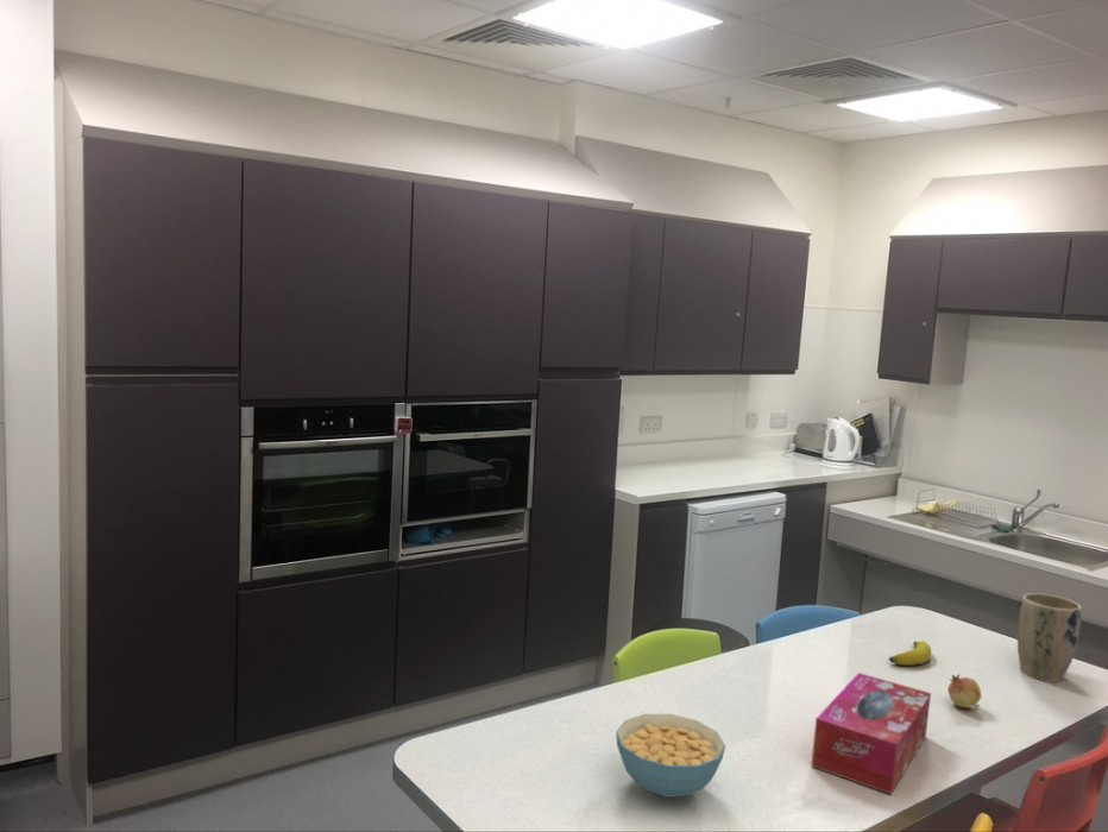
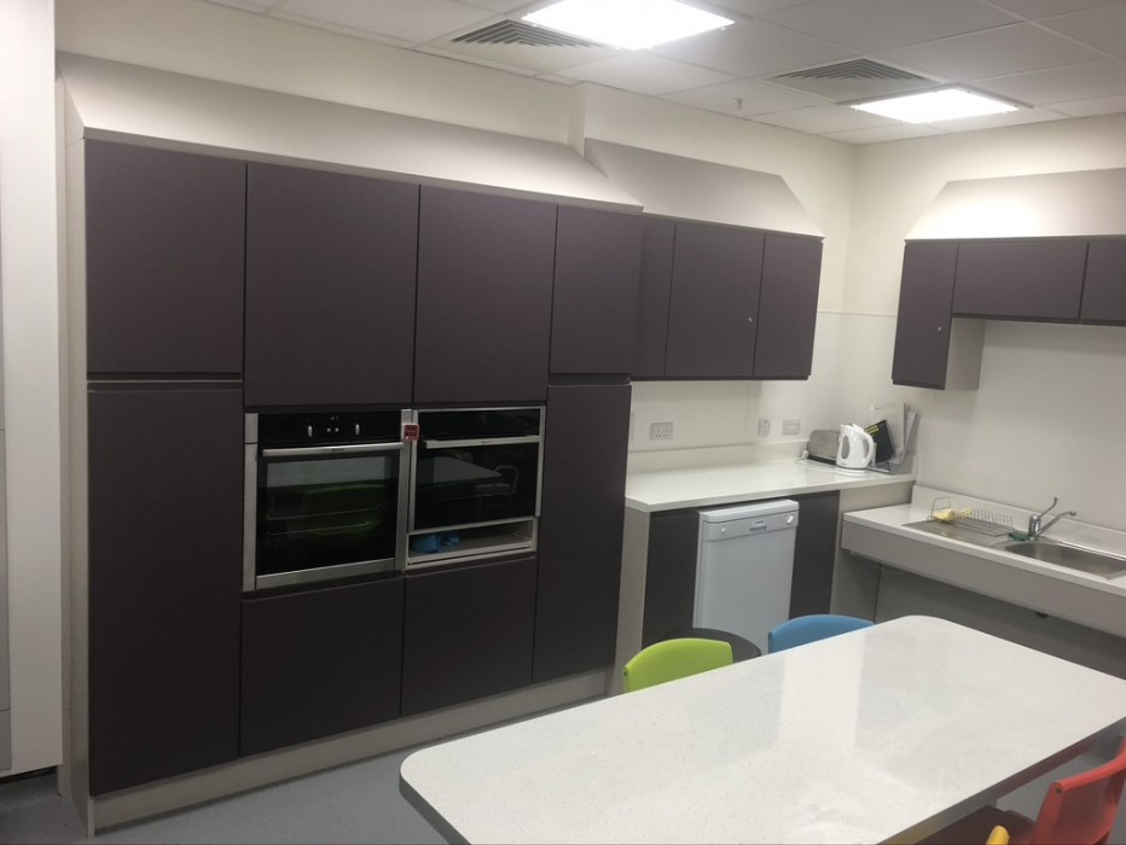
- banana [888,639,932,667]
- tissue box [810,672,932,795]
- plant pot [1016,592,1083,683]
- cereal bowl [615,713,726,798]
- fruit [946,673,982,708]
